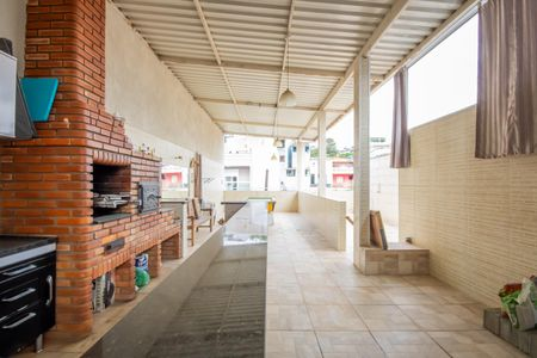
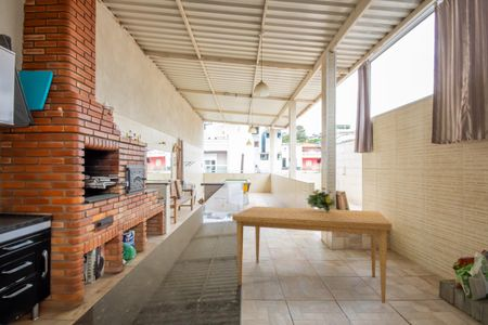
+ dining table [231,206,393,304]
+ flowering plant [305,186,336,211]
